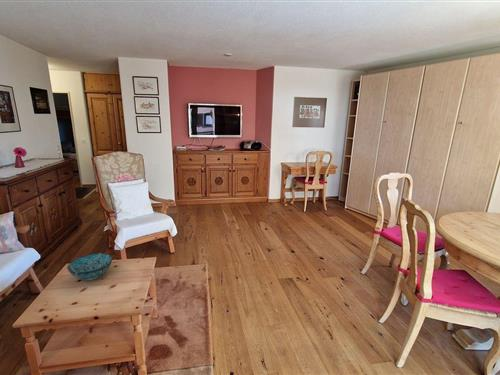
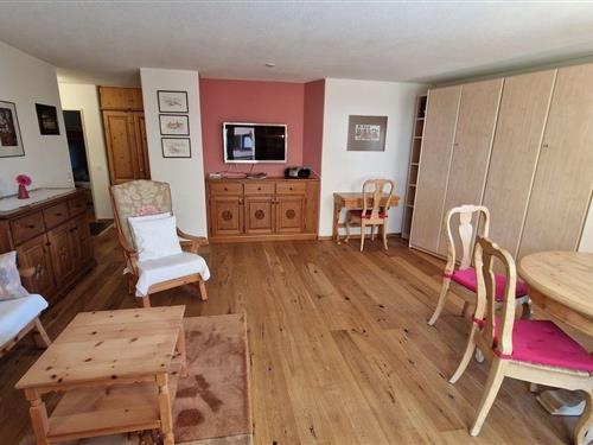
- decorative bowl [66,252,113,281]
